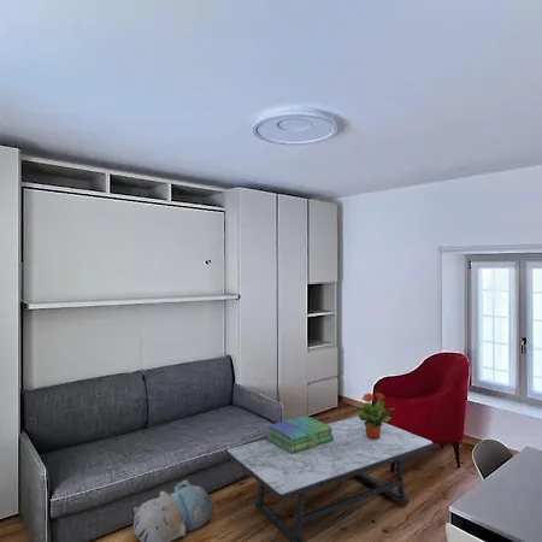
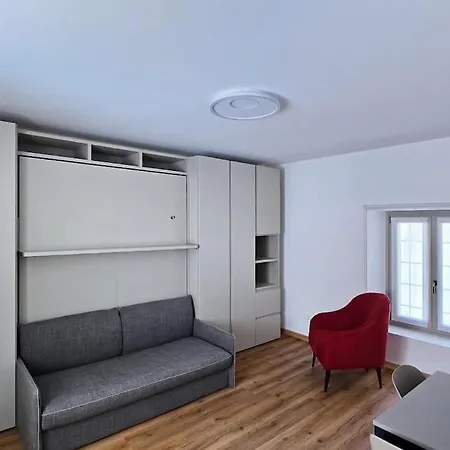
- coffee table [225,416,435,542]
- stack of books [265,414,334,453]
- plush toy [132,479,214,542]
- potted plant [353,391,396,440]
